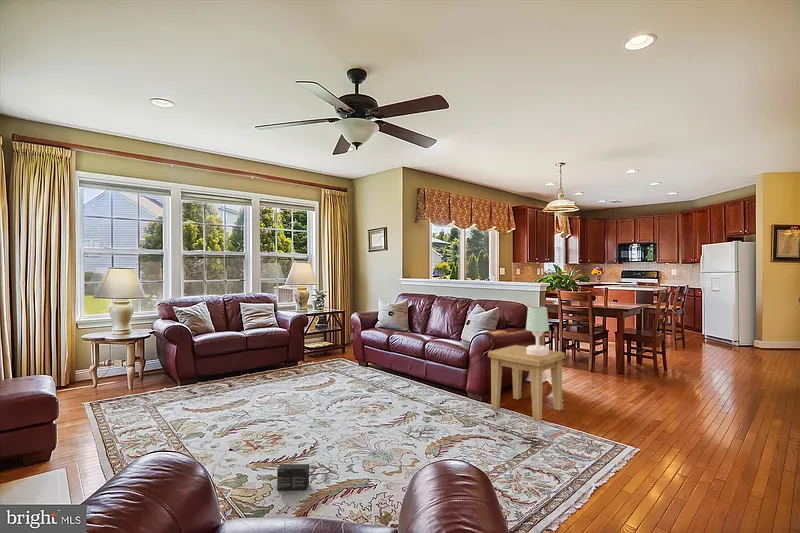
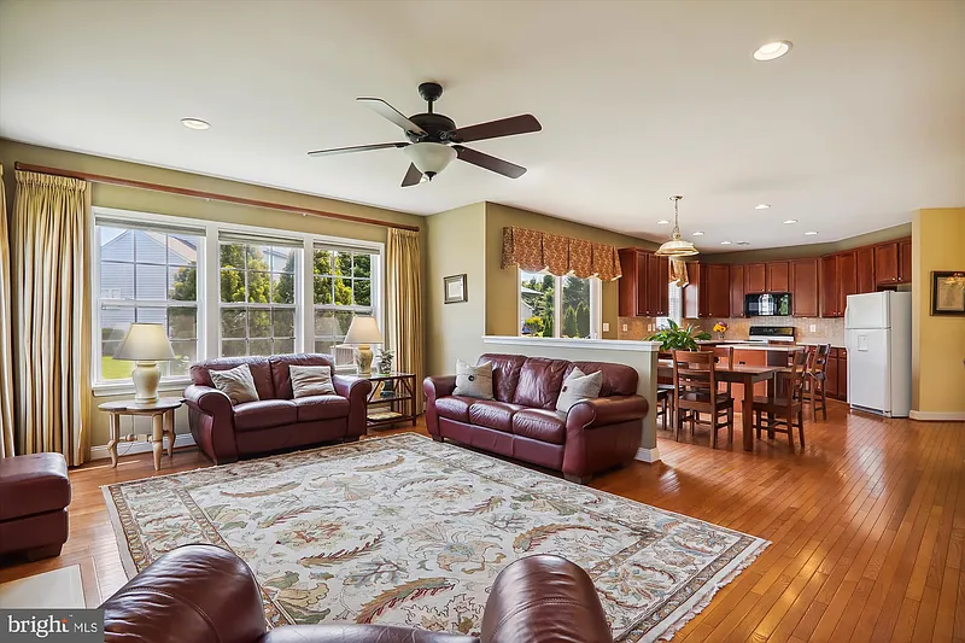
- table lamp [525,306,550,356]
- side table [487,344,566,422]
- box [276,463,310,491]
